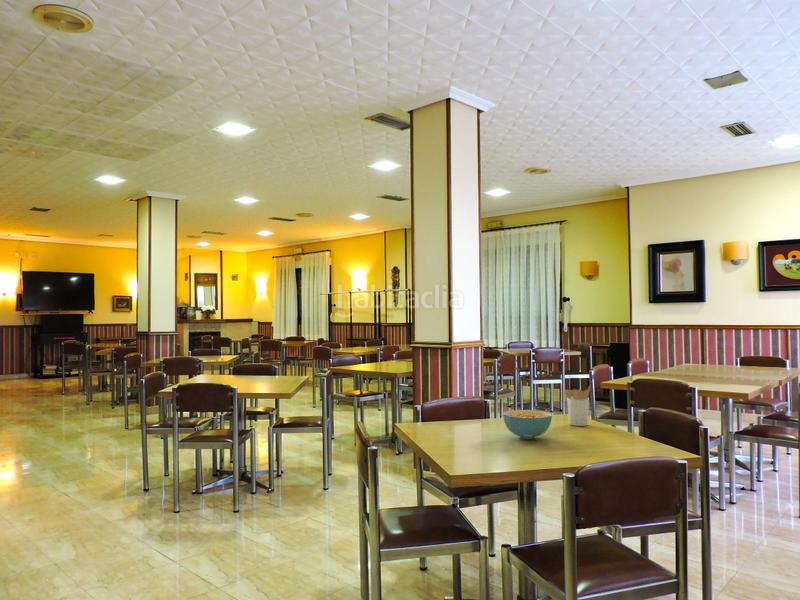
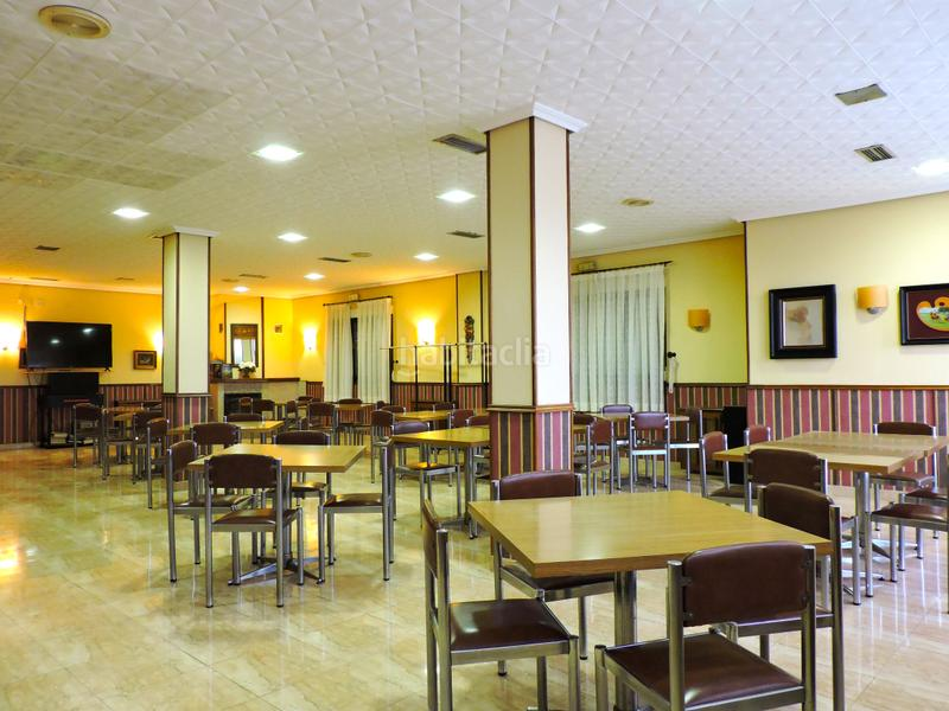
- utensil holder [562,385,591,427]
- cereal bowl [502,409,553,440]
